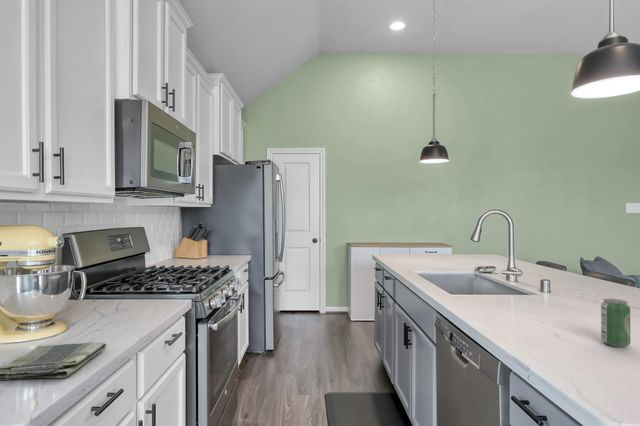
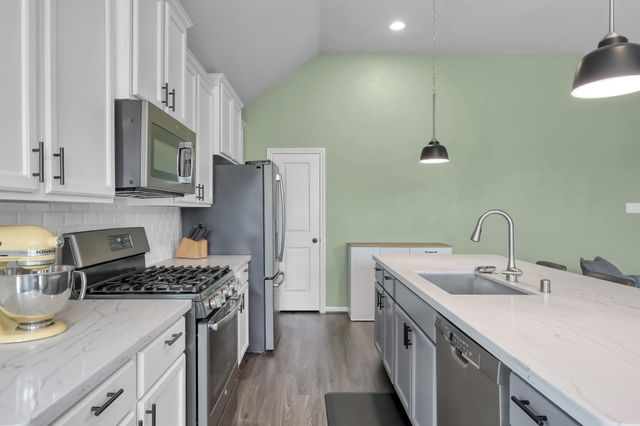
- beverage can [600,298,631,348]
- dish towel [0,341,107,381]
